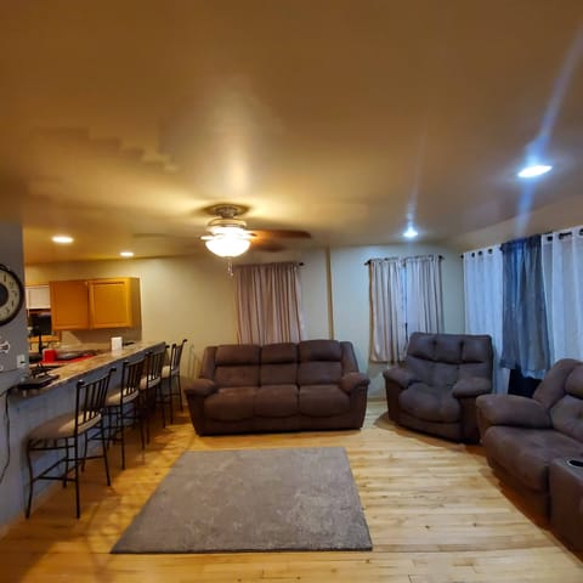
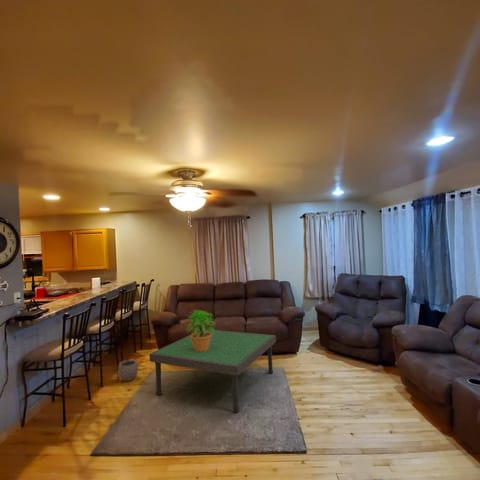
+ plant pot [117,355,139,382]
+ coffee table [148,328,277,414]
+ potted plant [184,309,215,351]
